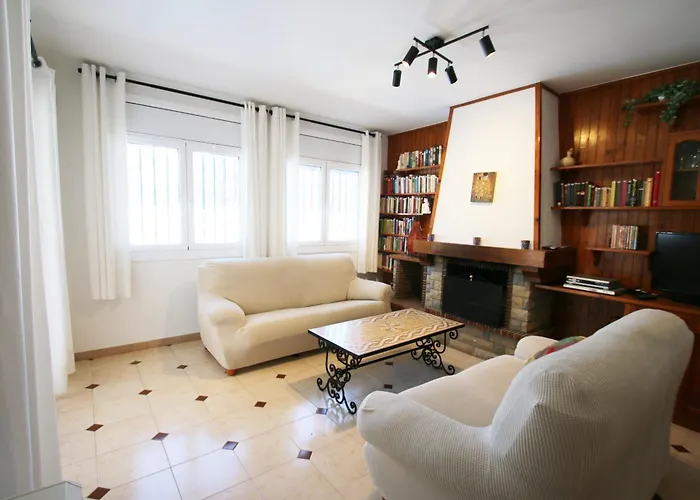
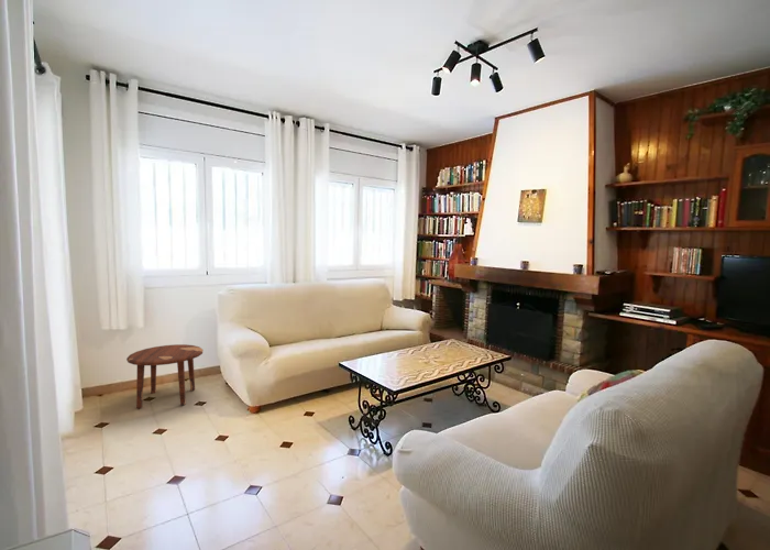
+ side table [125,343,205,409]
